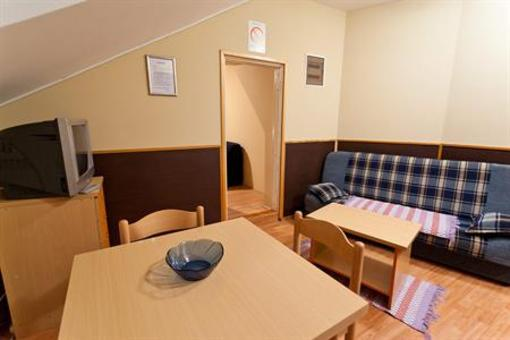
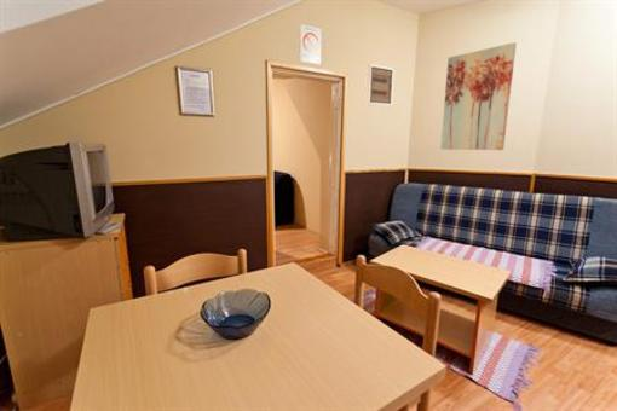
+ wall art [439,41,518,151]
